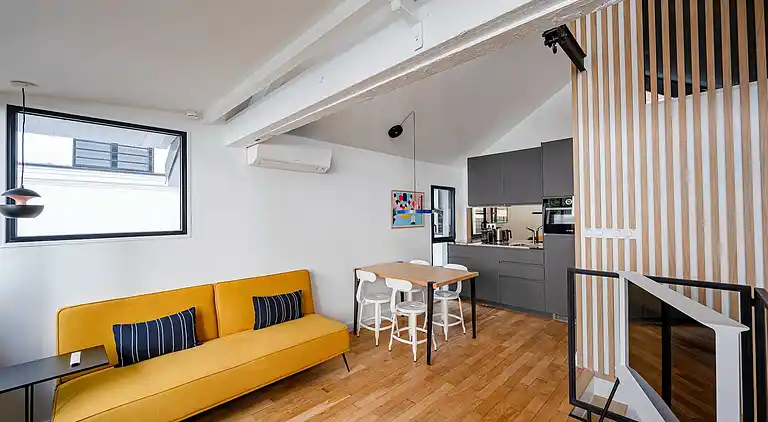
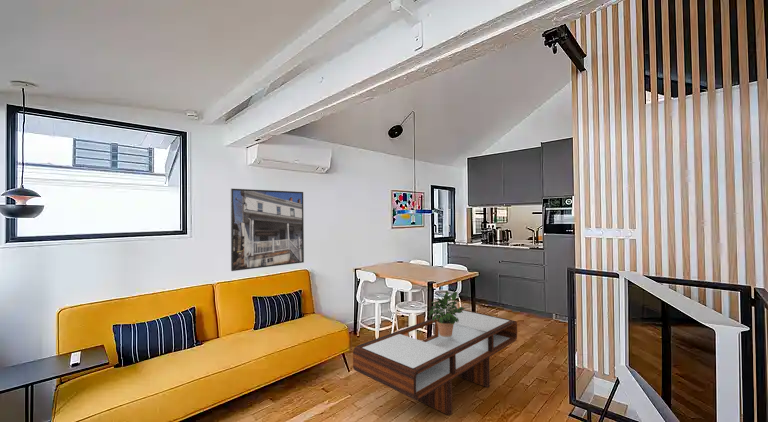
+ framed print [230,188,305,272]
+ potted plant [421,290,466,337]
+ coffee table [352,309,518,416]
